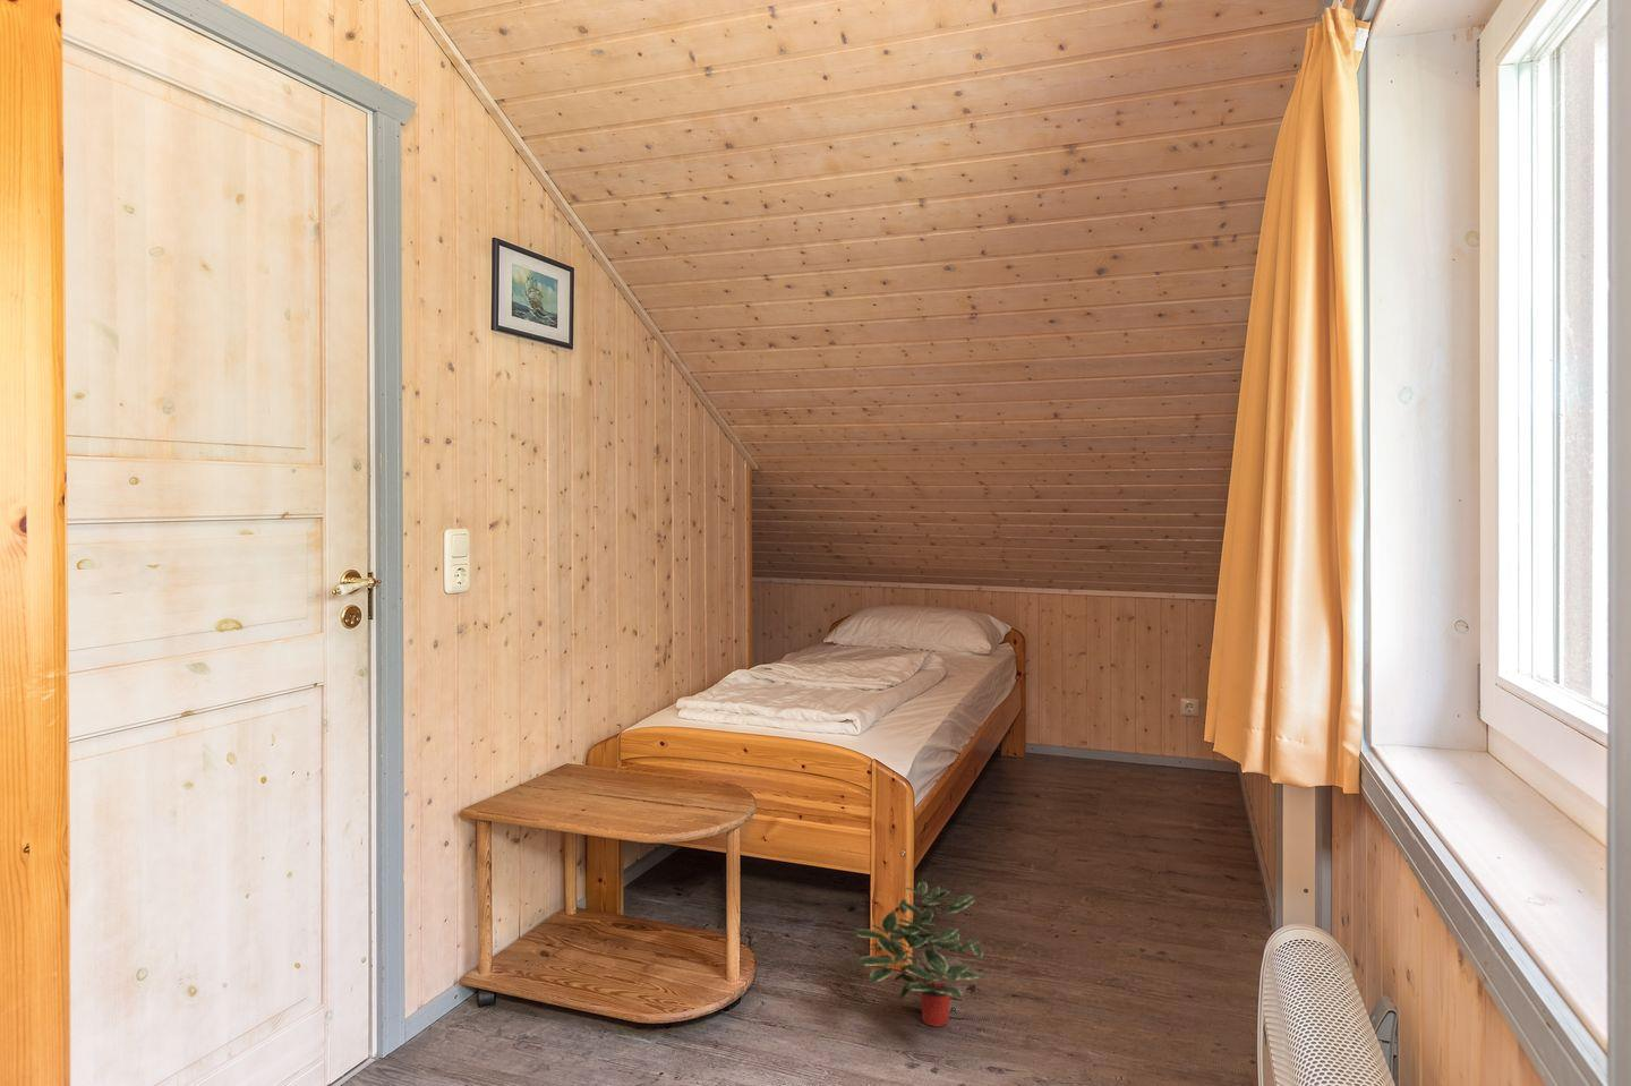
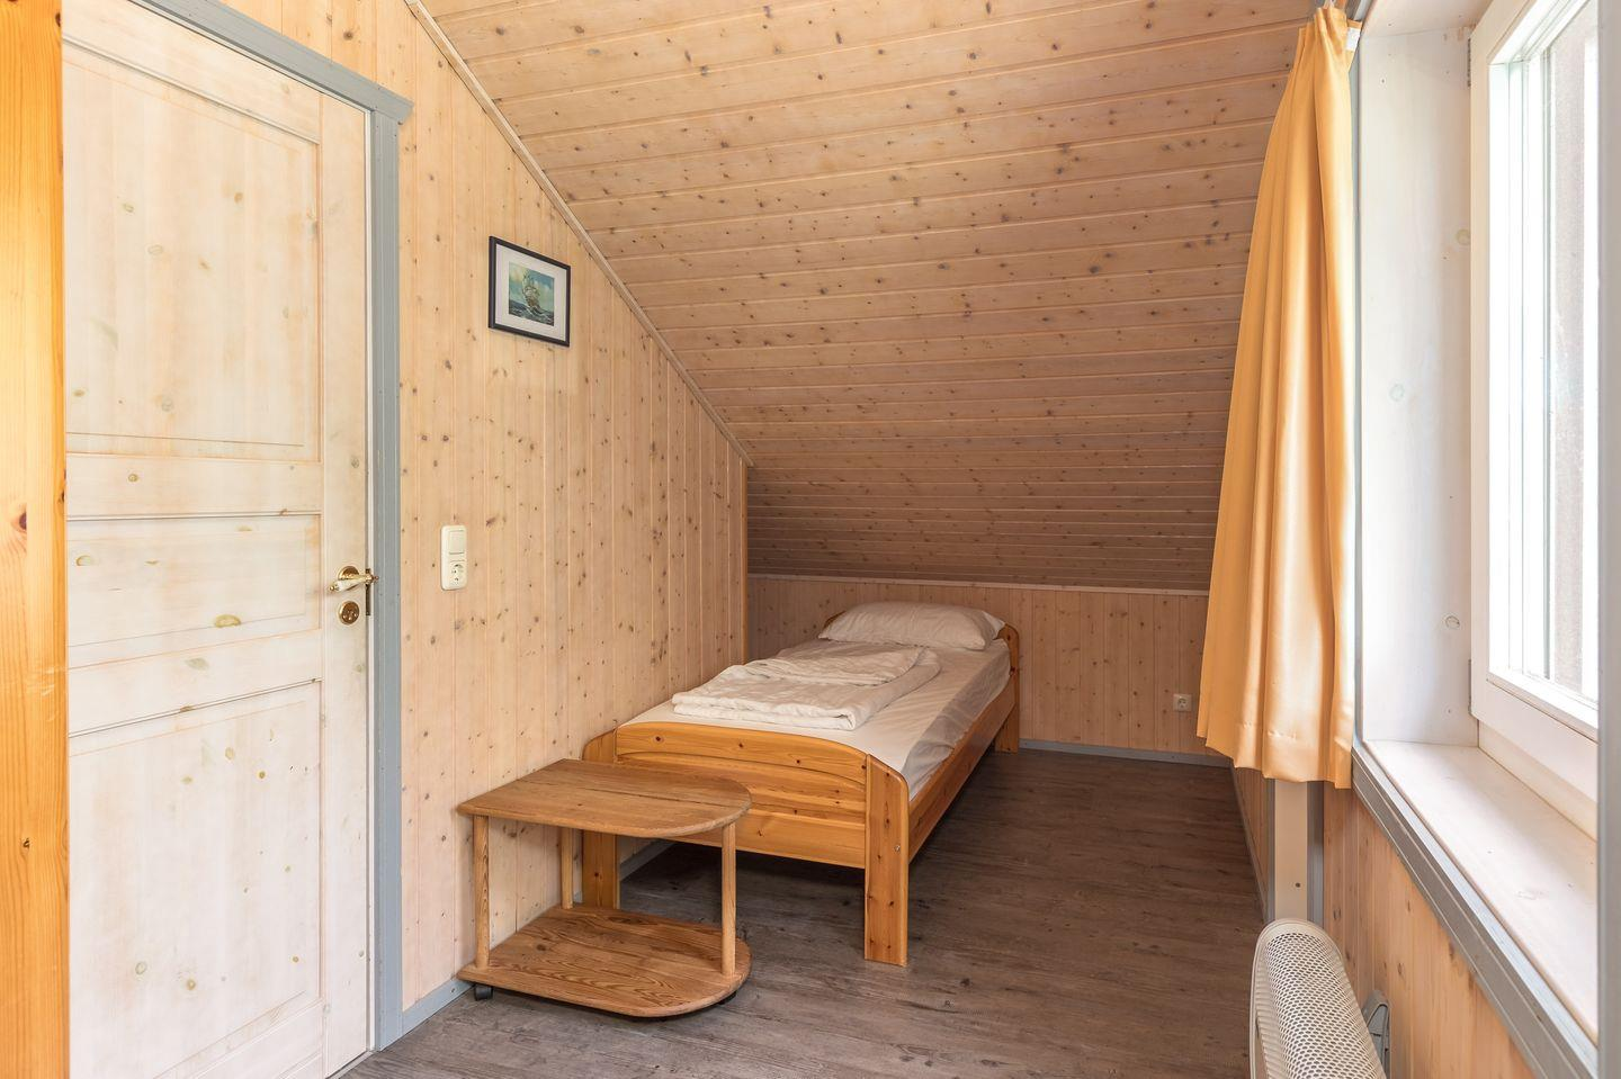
- potted plant [852,880,986,1028]
